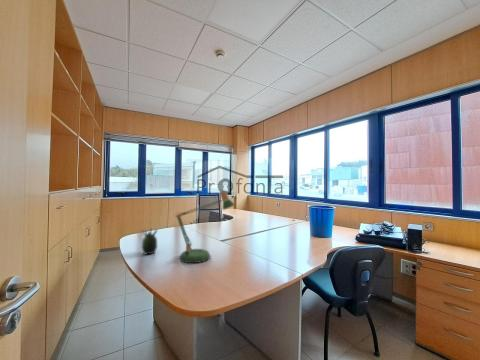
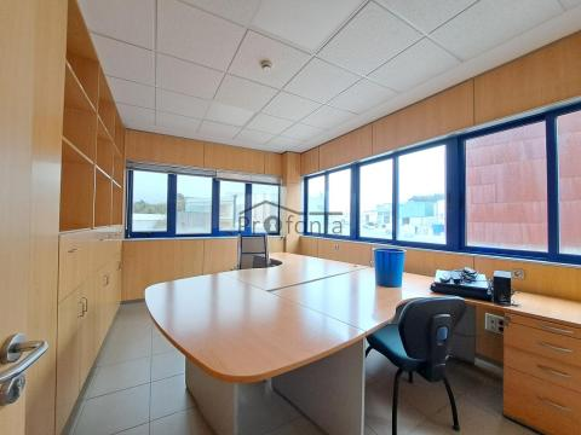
- desk lamp [173,189,236,264]
- succulent plant [141,228,159,256]
